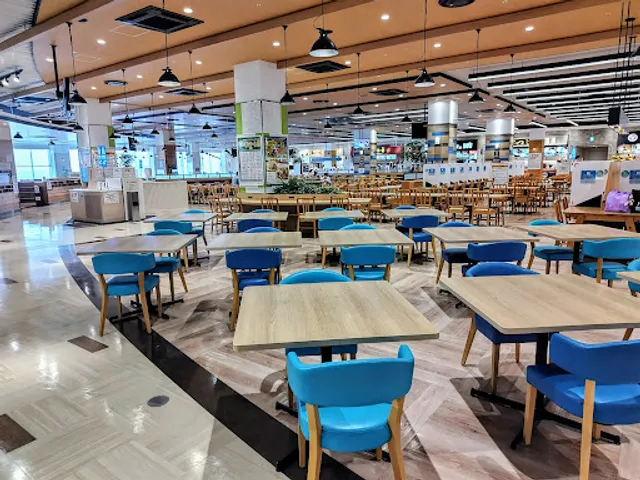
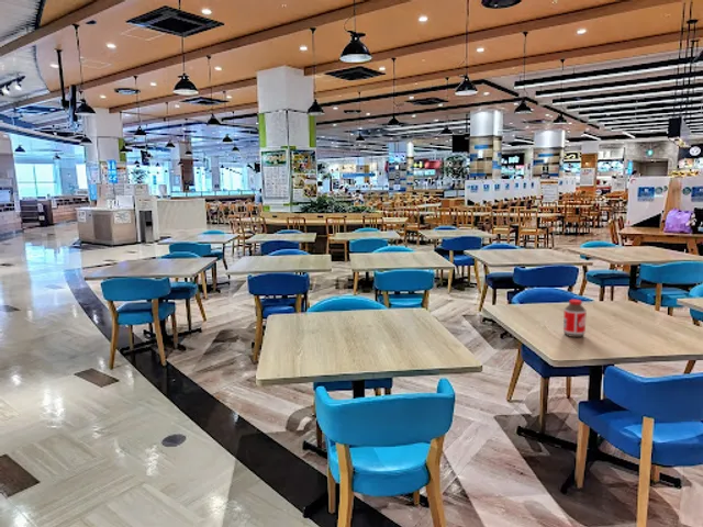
+ bottle [562,299,588,338]
